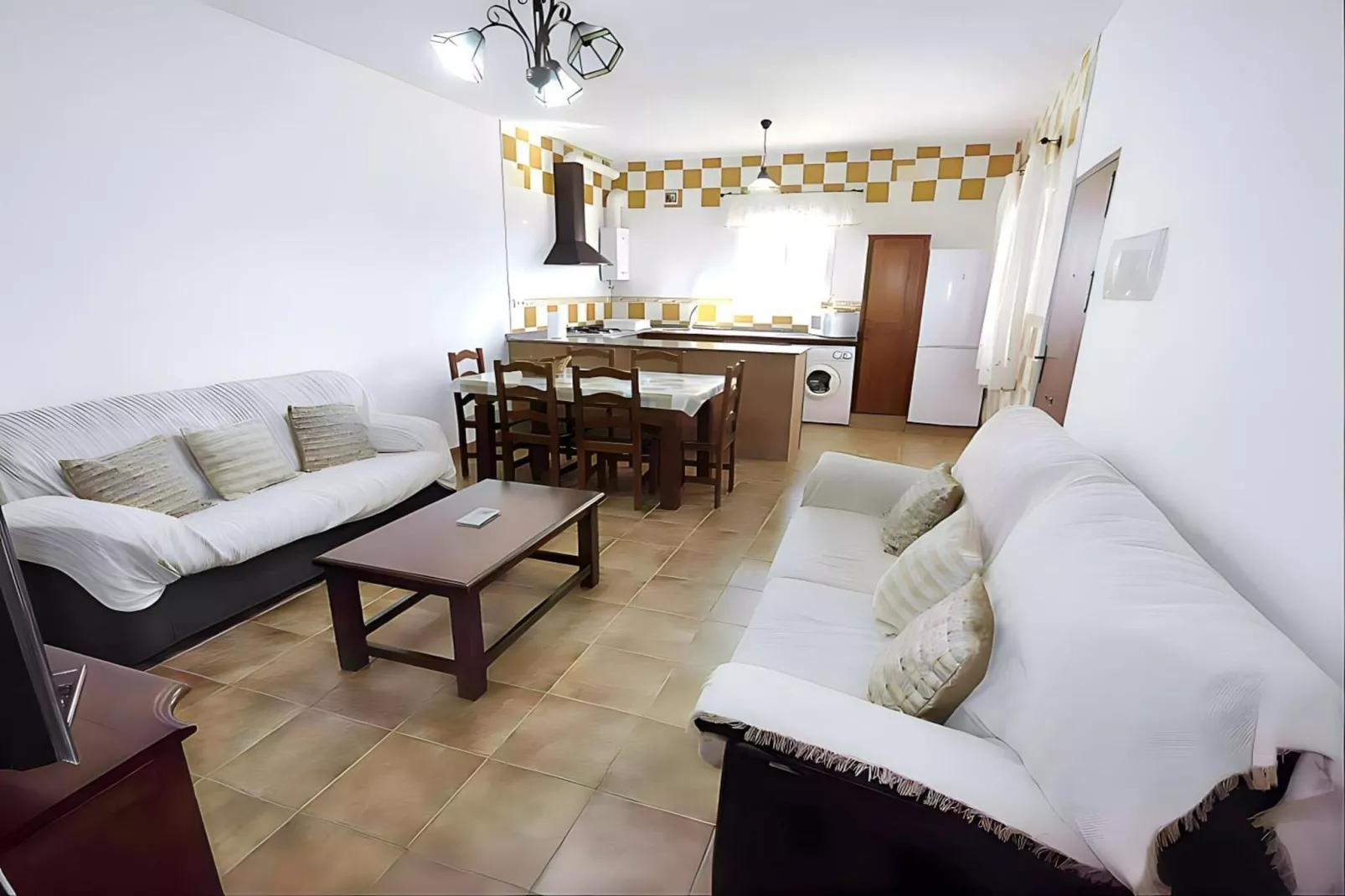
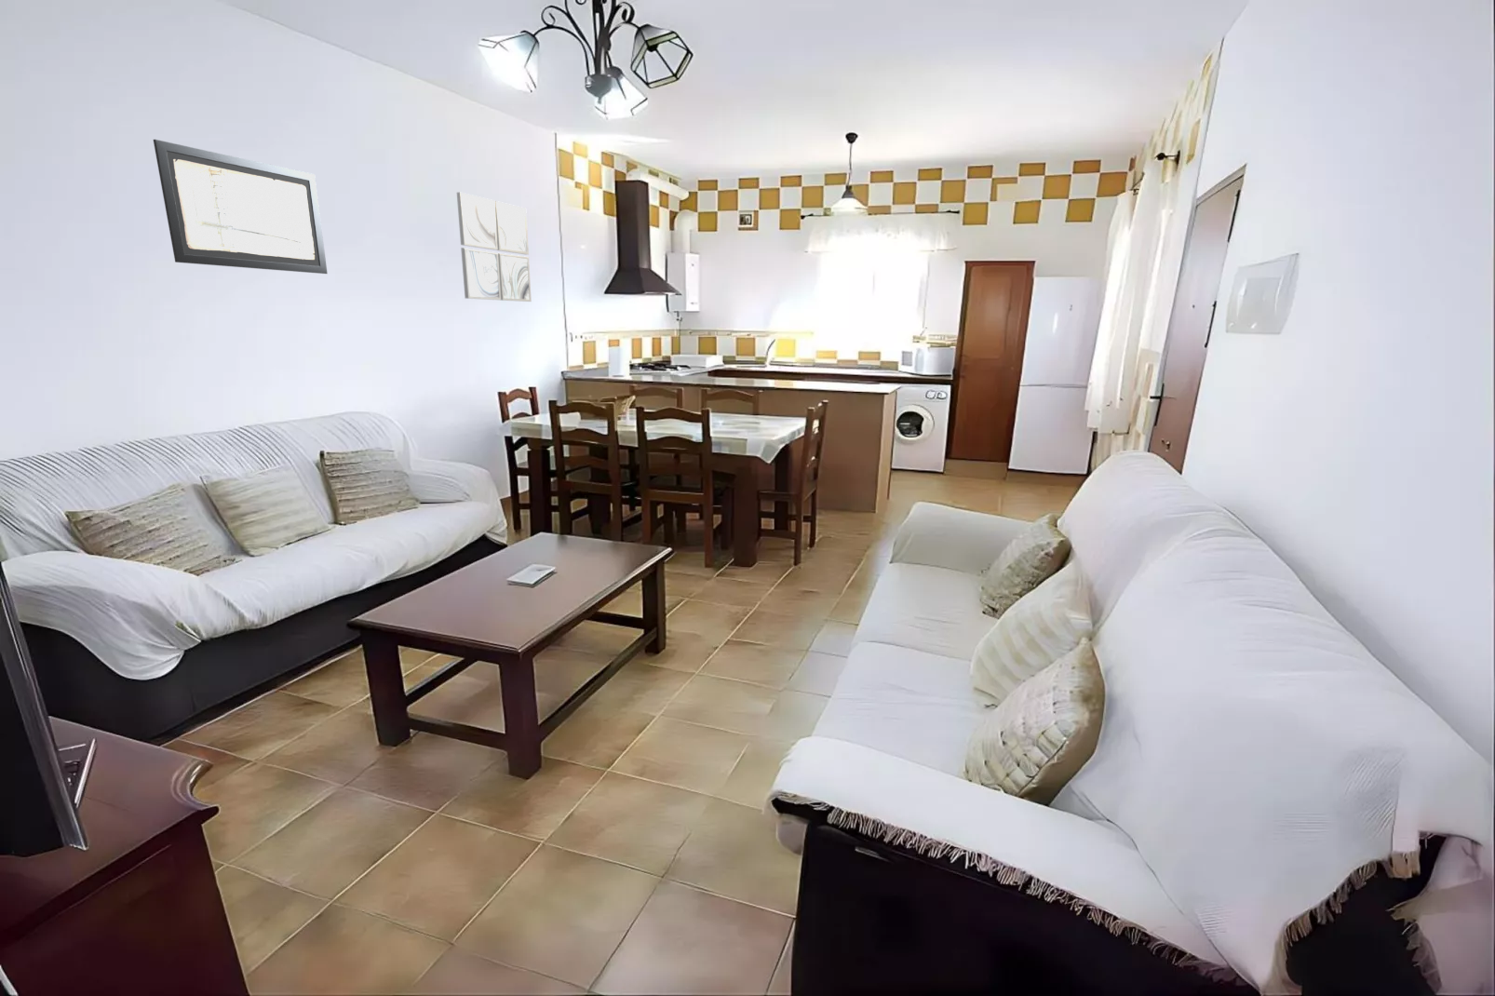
+ wall art [152,139,329,275]
+ wall art [456,192,532,302]
